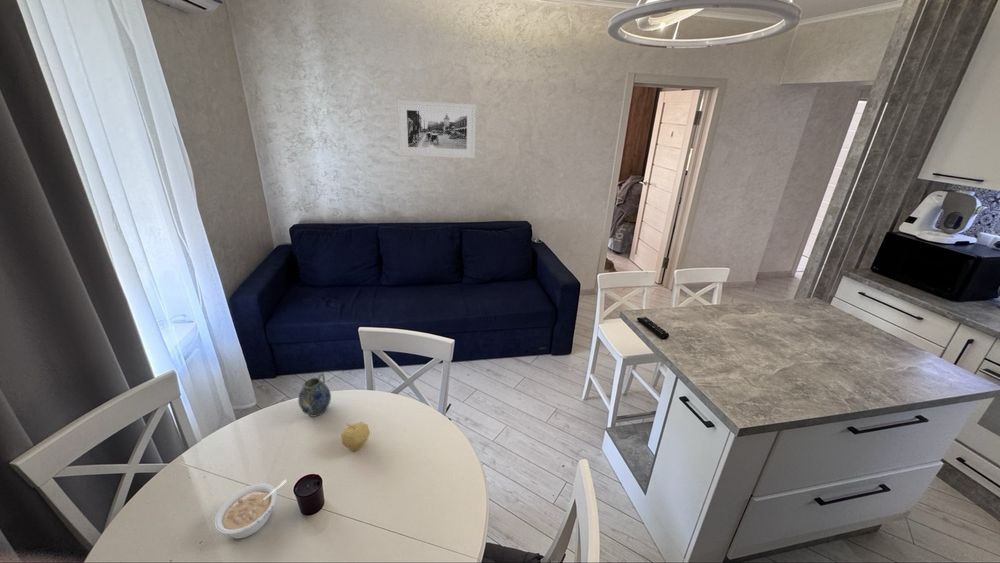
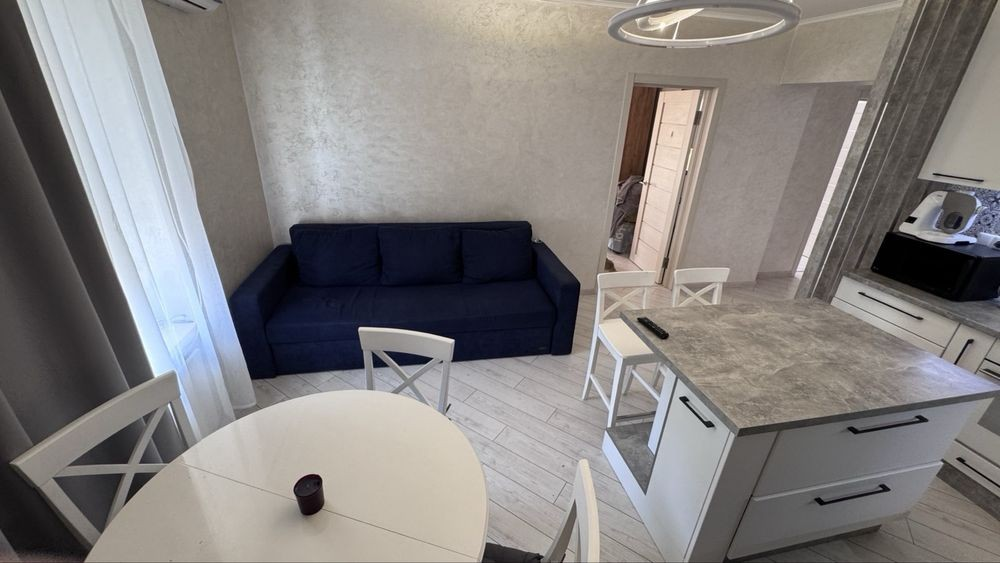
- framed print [397,99,477,159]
- fruit [340,421,371,452]
- teapot [297,372,332,418]
- legume [214,479,288,540]
